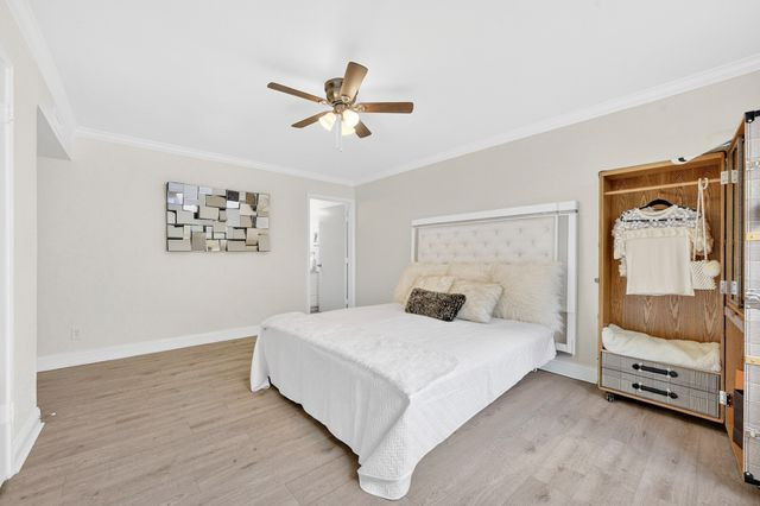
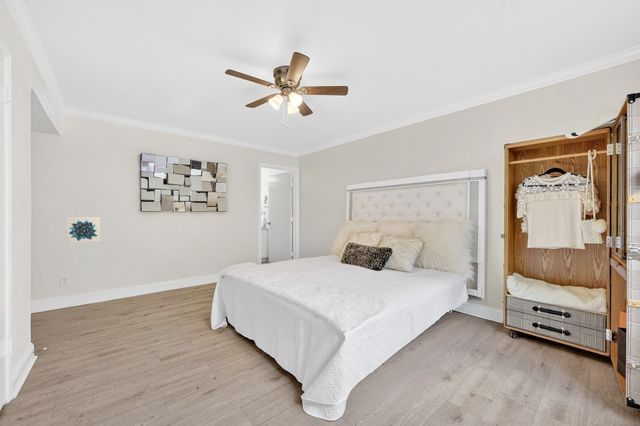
+ wall art [66,216,101,244]
